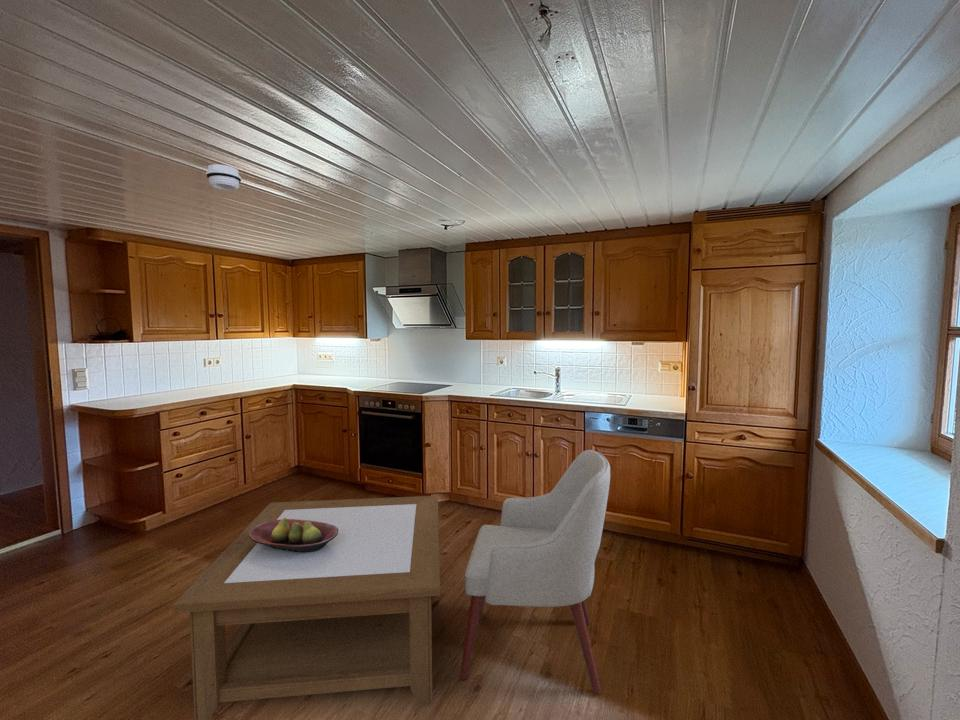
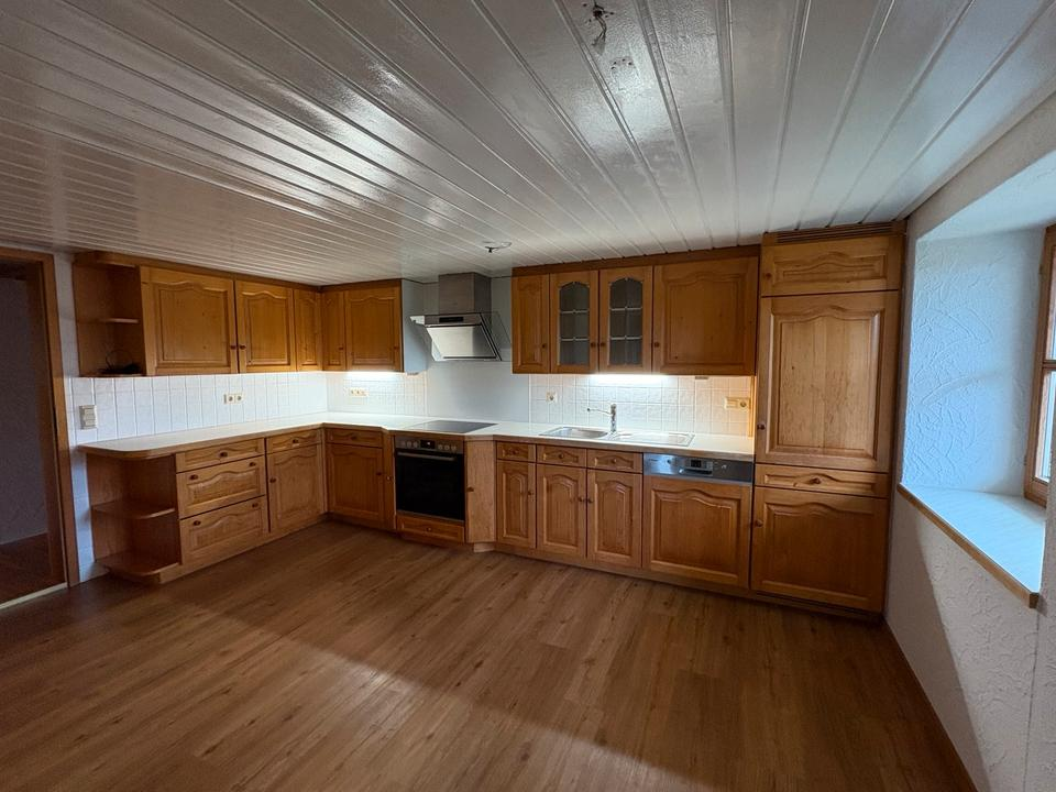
- coffee table [171,495,441,720]
- smoke detector [205,163,242,192]
- fruit bowl [249,518,338,553]
- chair [459,449,611,695]
